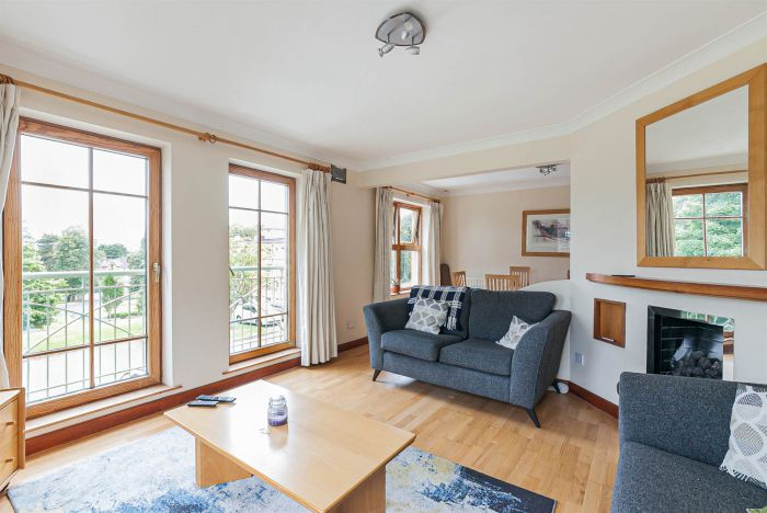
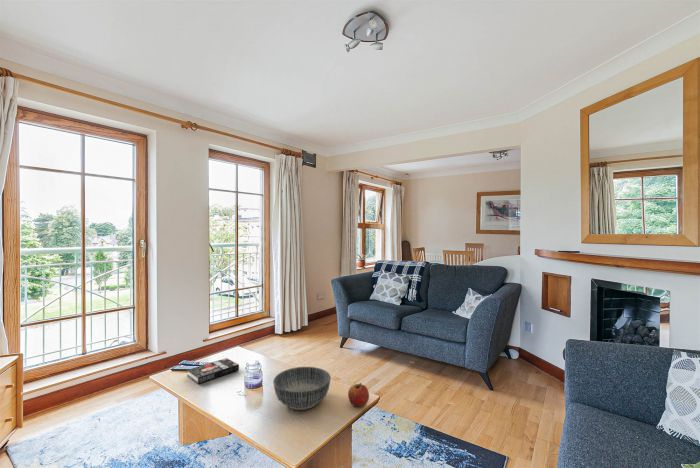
+ book [186,357,240,385]
+ apple [347,382,370,408]
+ bowl [272,366,332,411]
